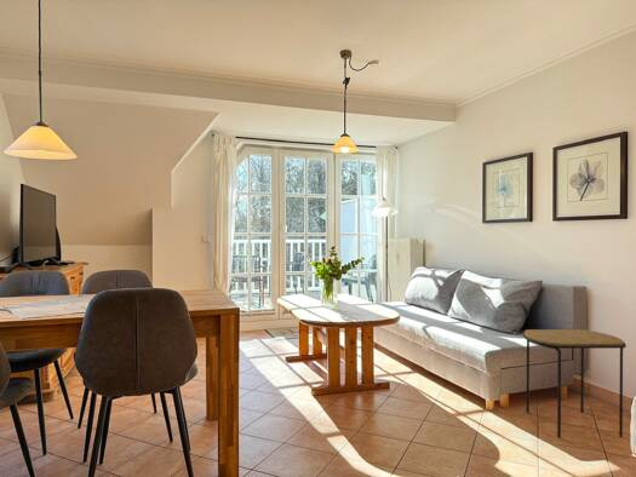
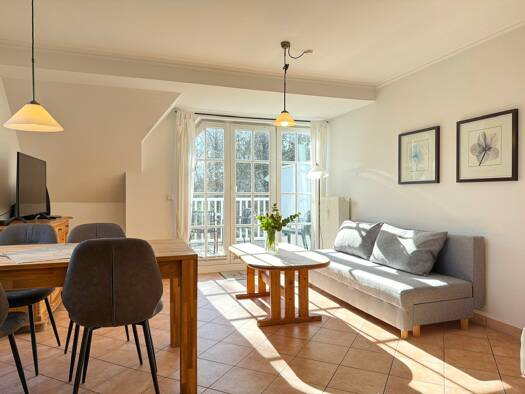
- side table [522,328,628,439]
